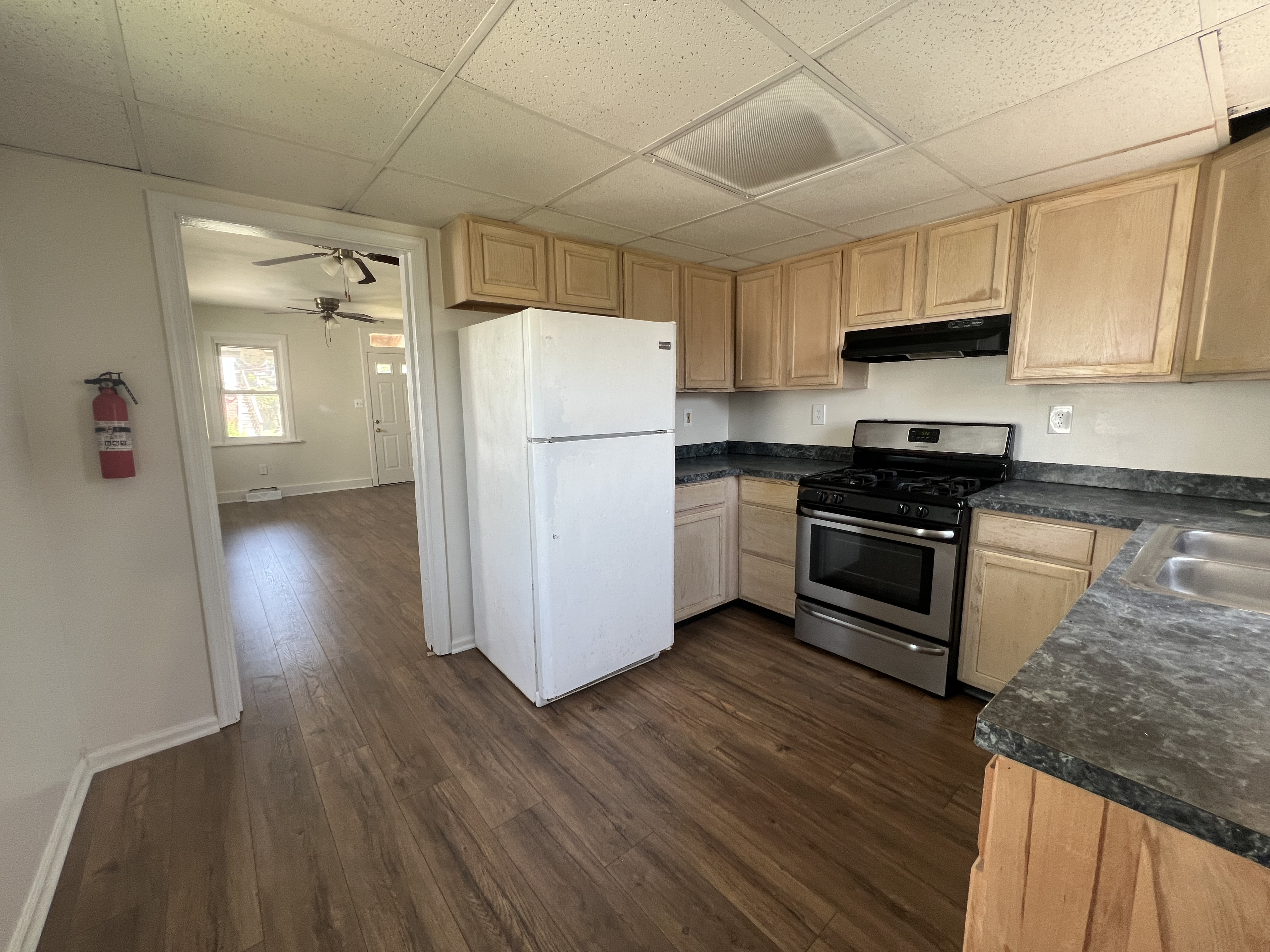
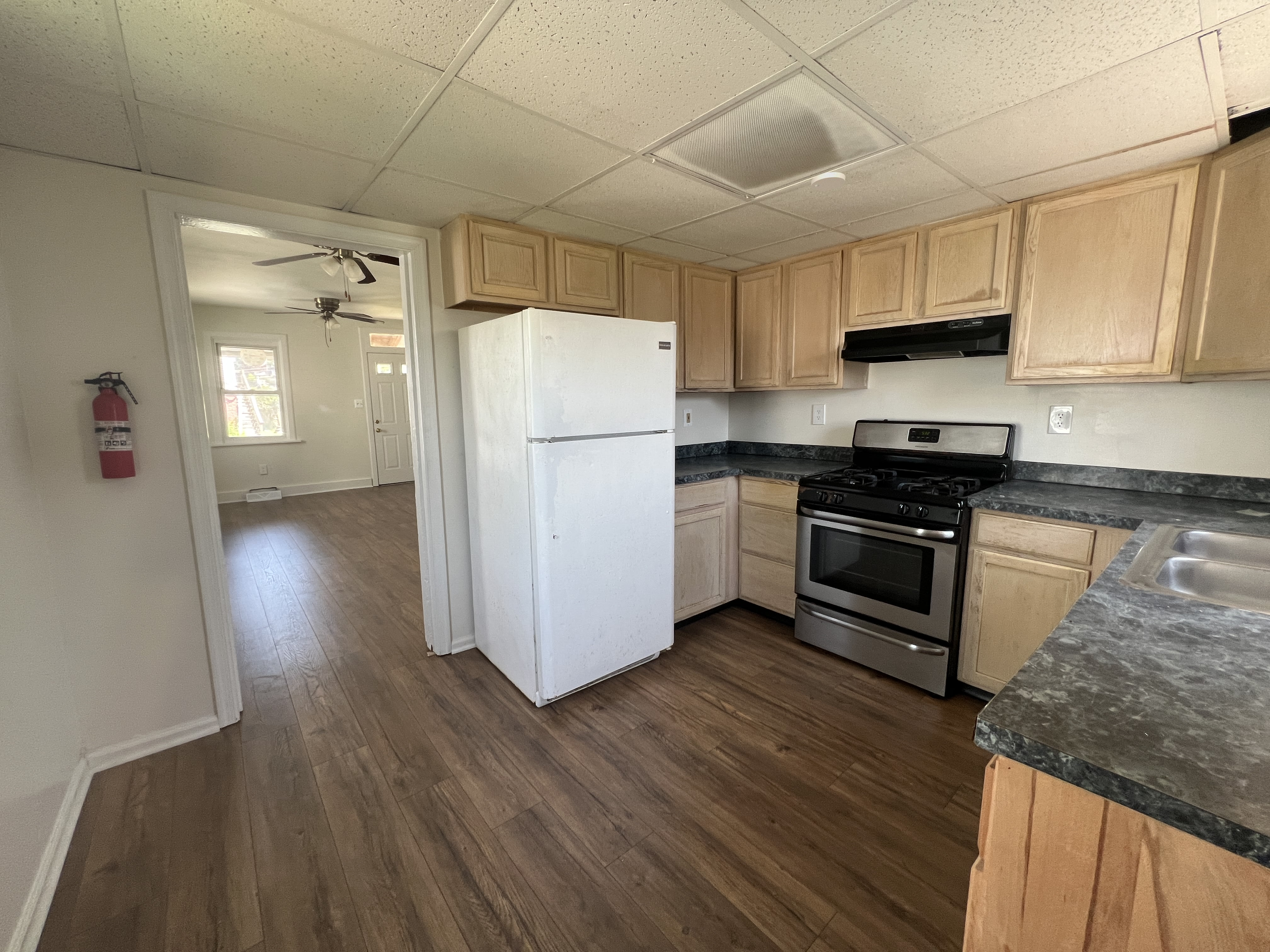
+ smoke detector [811,172,846,191]
